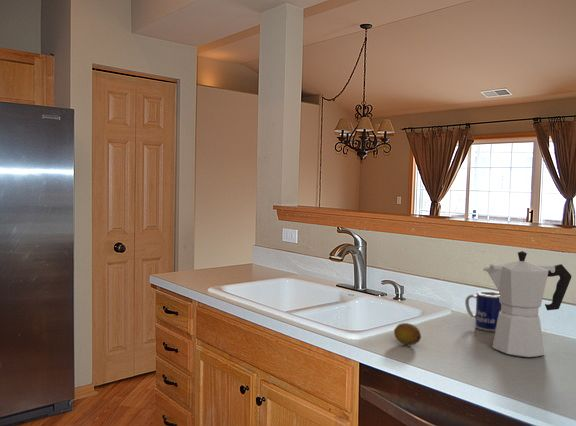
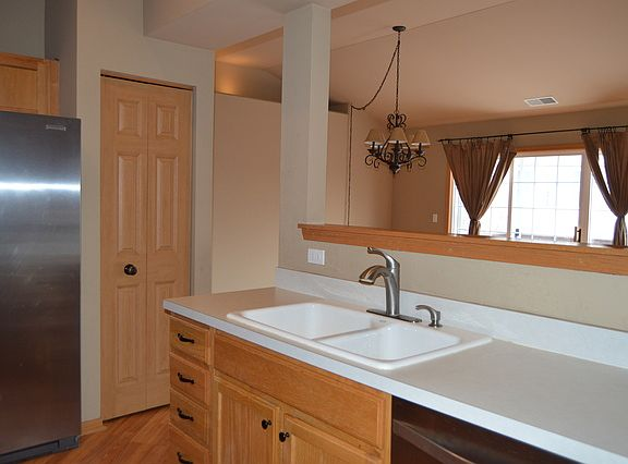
- moka pot [482,250,572,358]
- fruit [393,322,422,346]
- mug [464,290,502,332]
